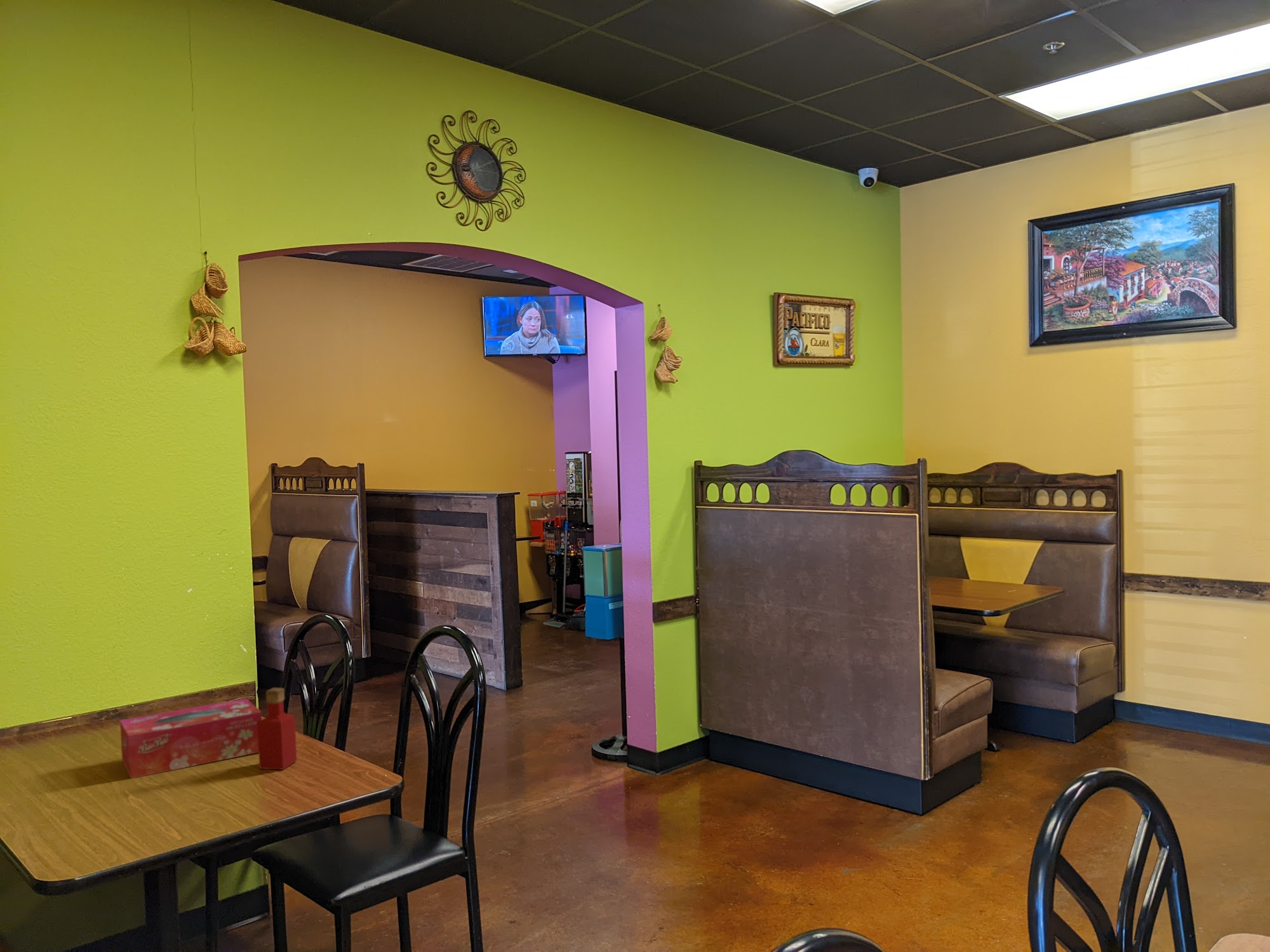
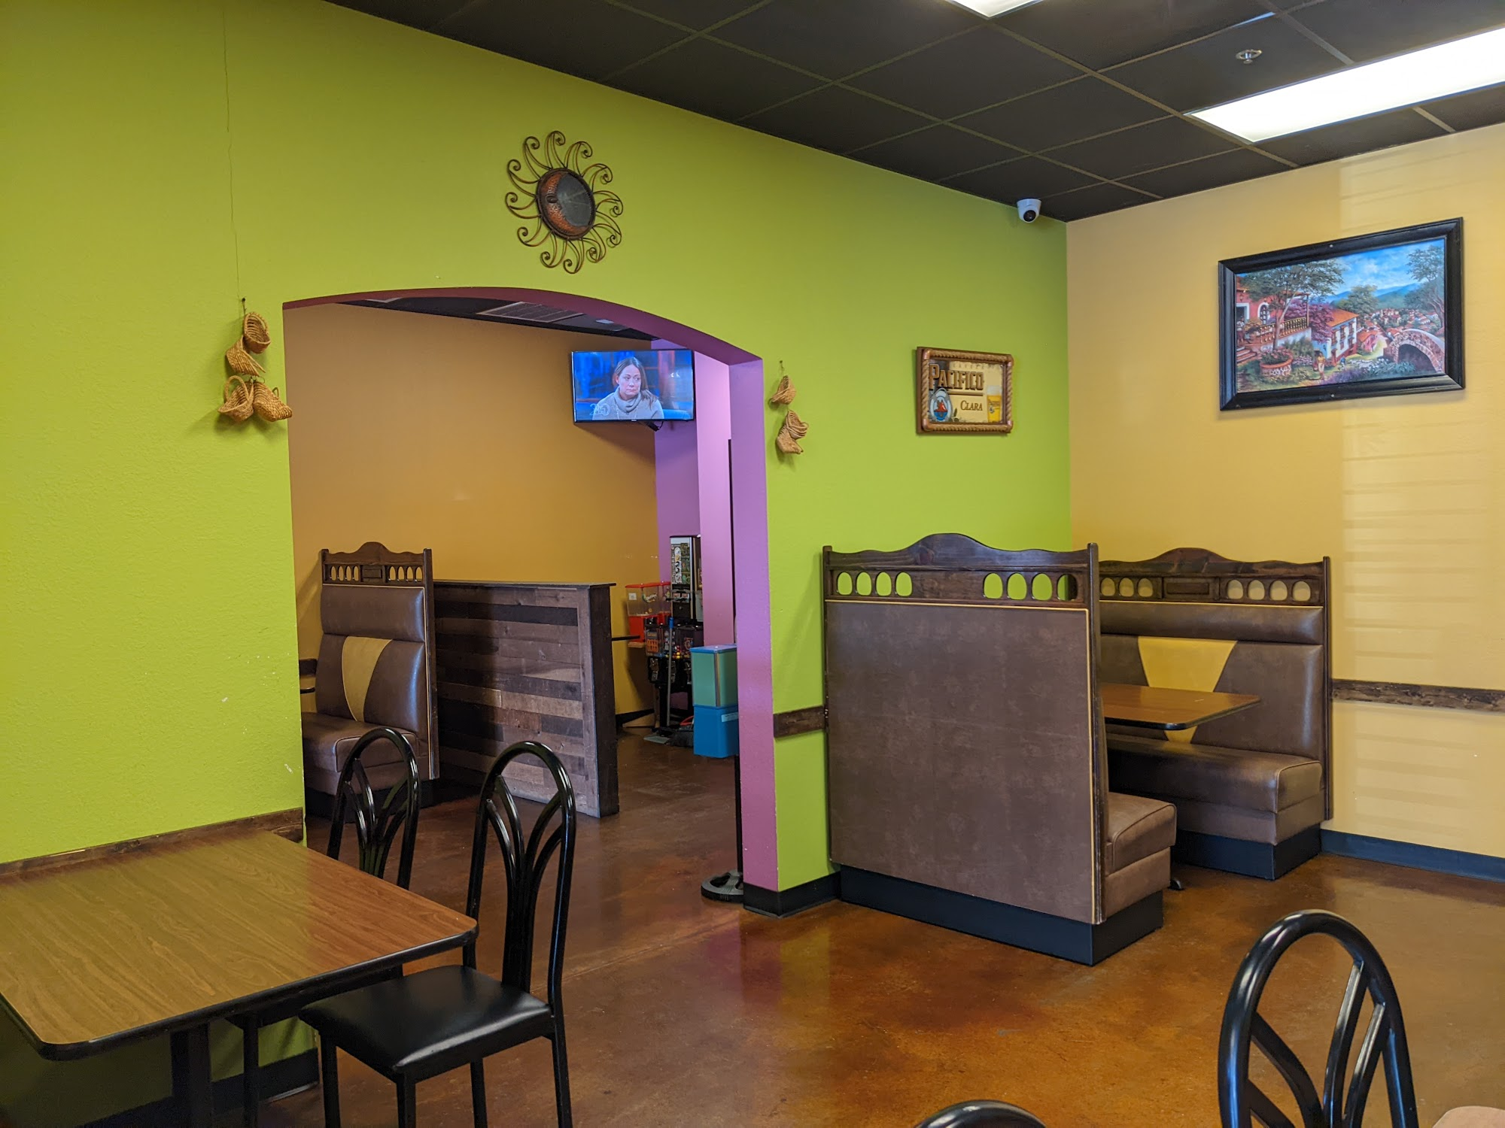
- tabasco sauce [257,687,297,770]
- tissue box [119,698,262,779]
